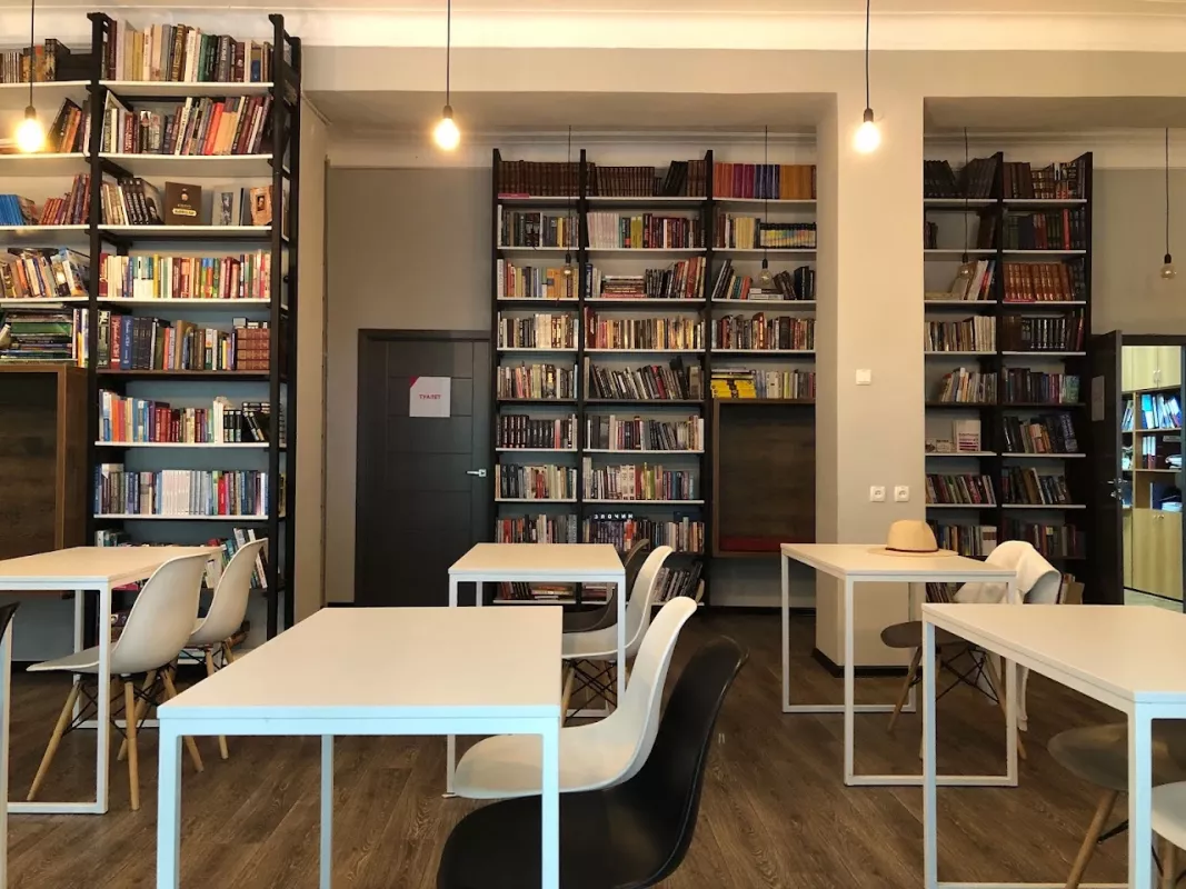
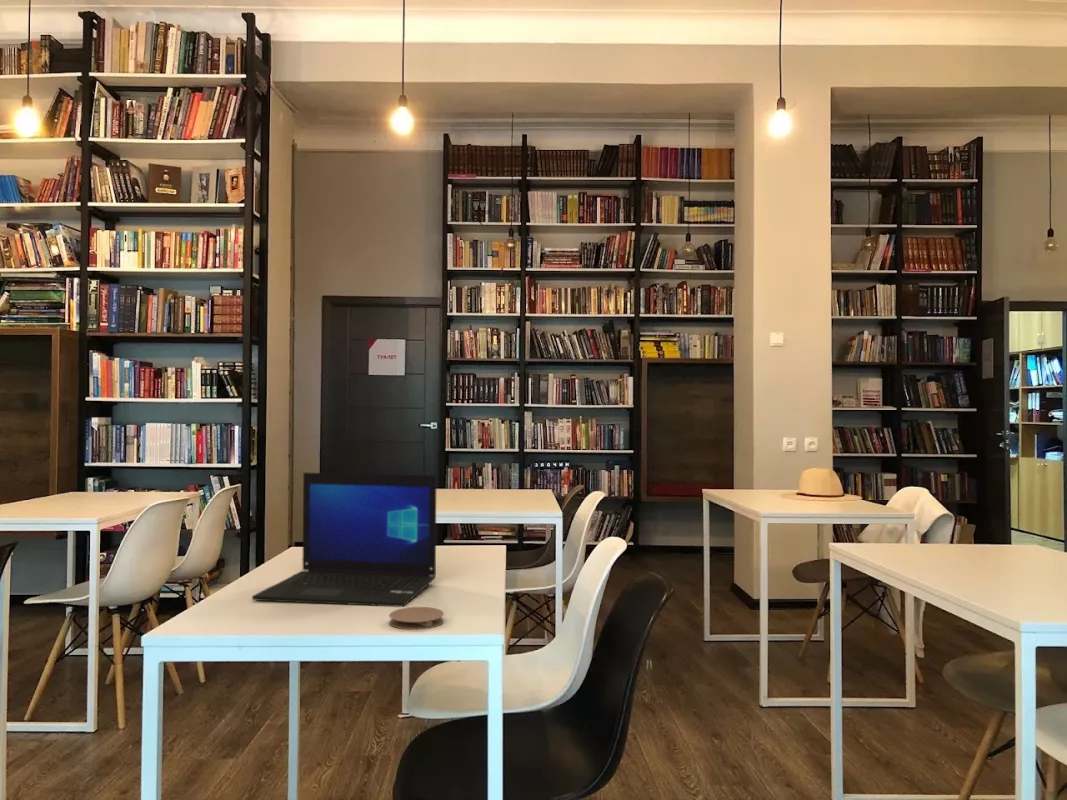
+ coaster [388,606,445,631]
+ laptop [251,472,437,608]
